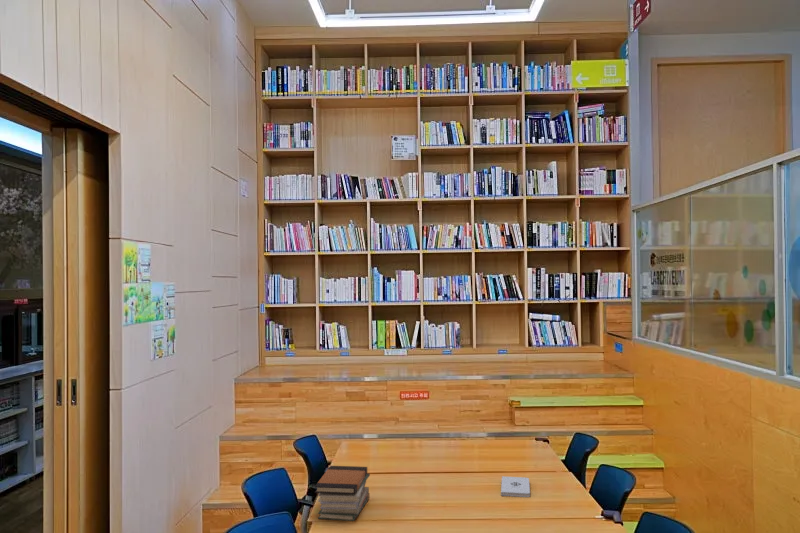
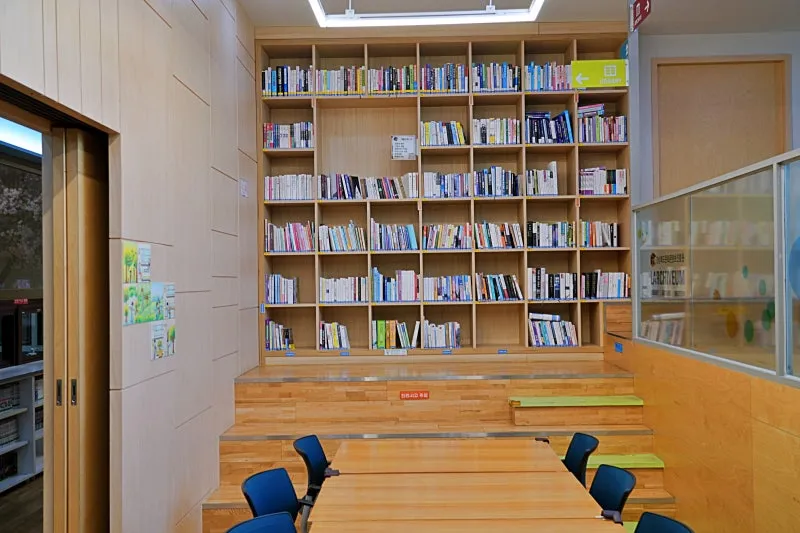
- book stack [314,465,371,522]
- notepad [500,475,531,498]
